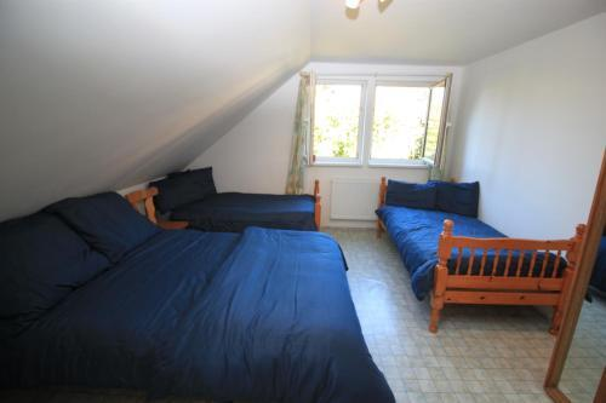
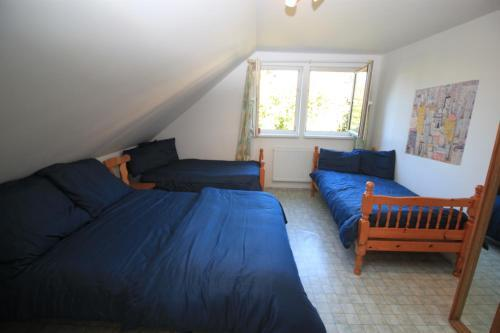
+ wall art [404,79,480,166]
